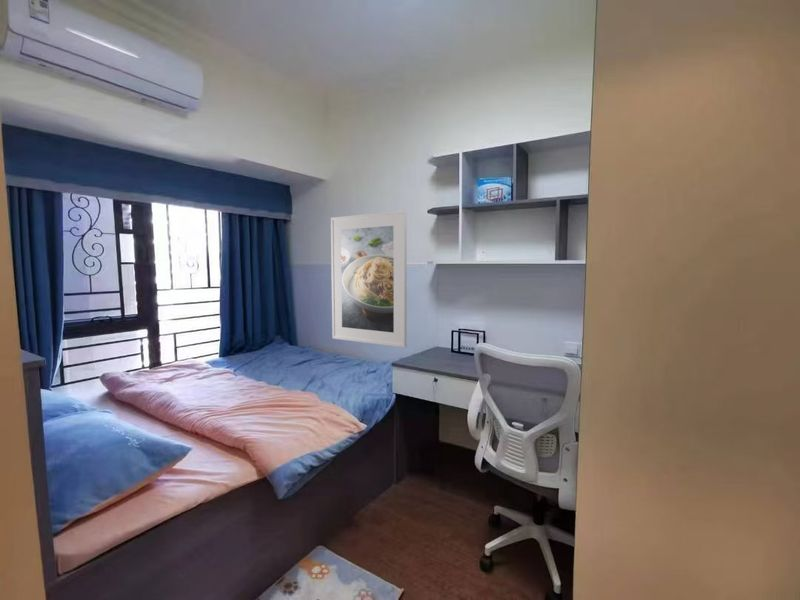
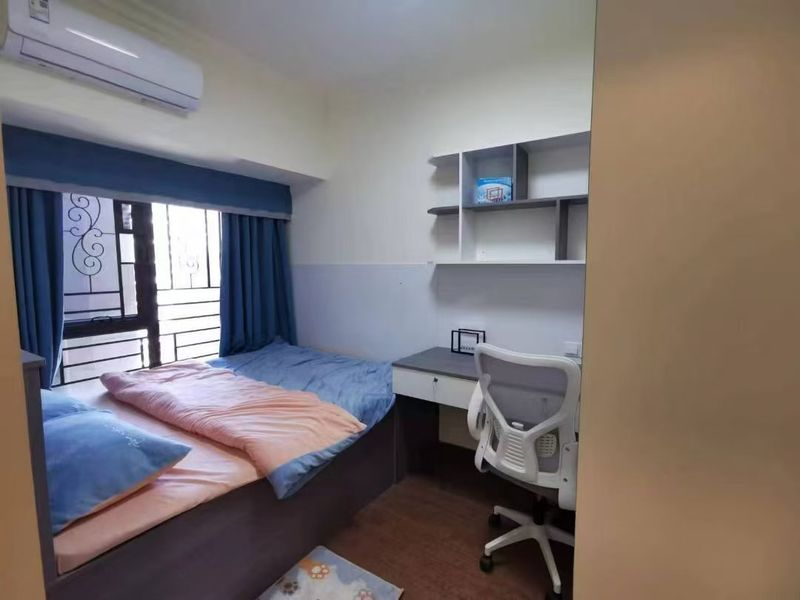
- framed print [330,209,408,349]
